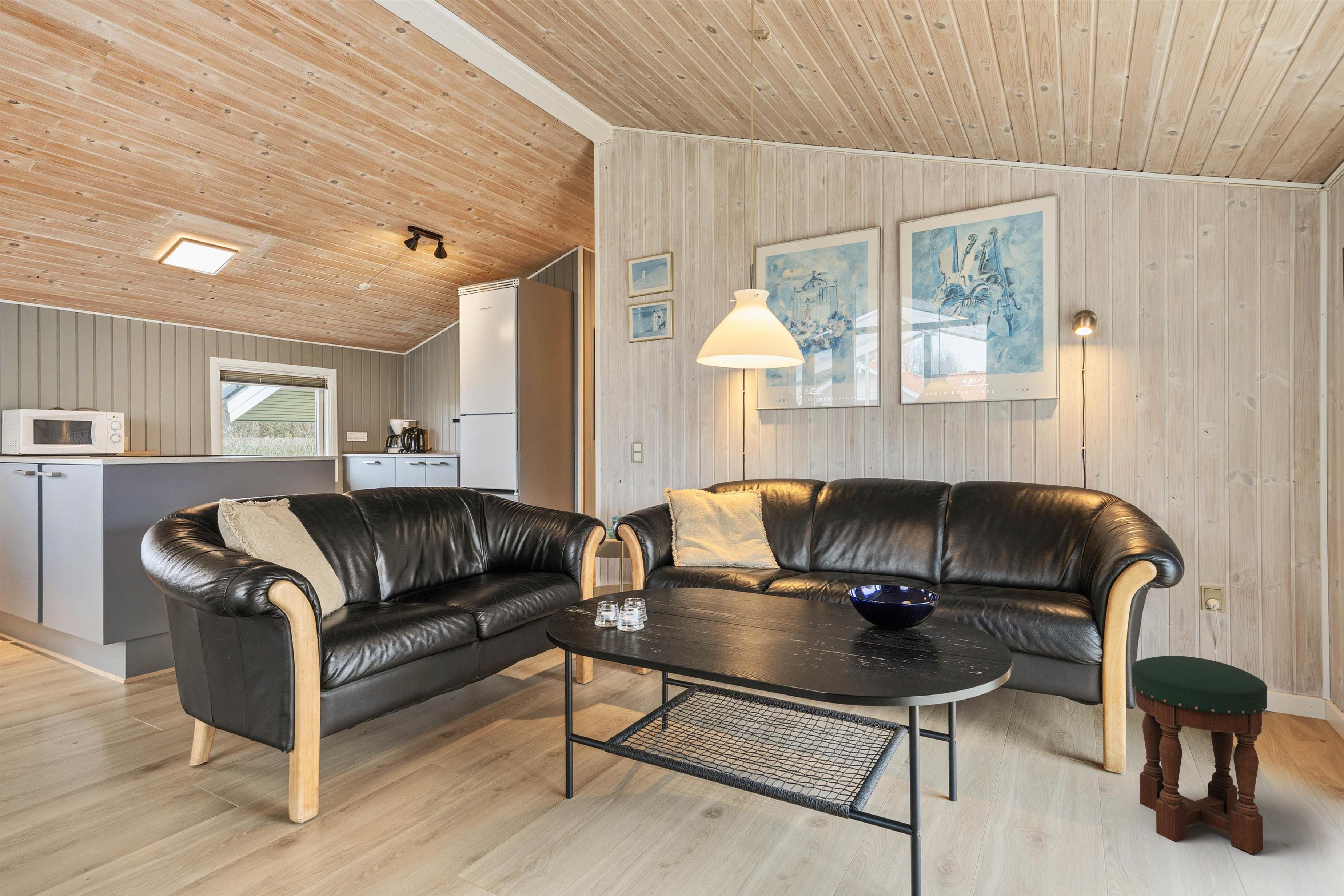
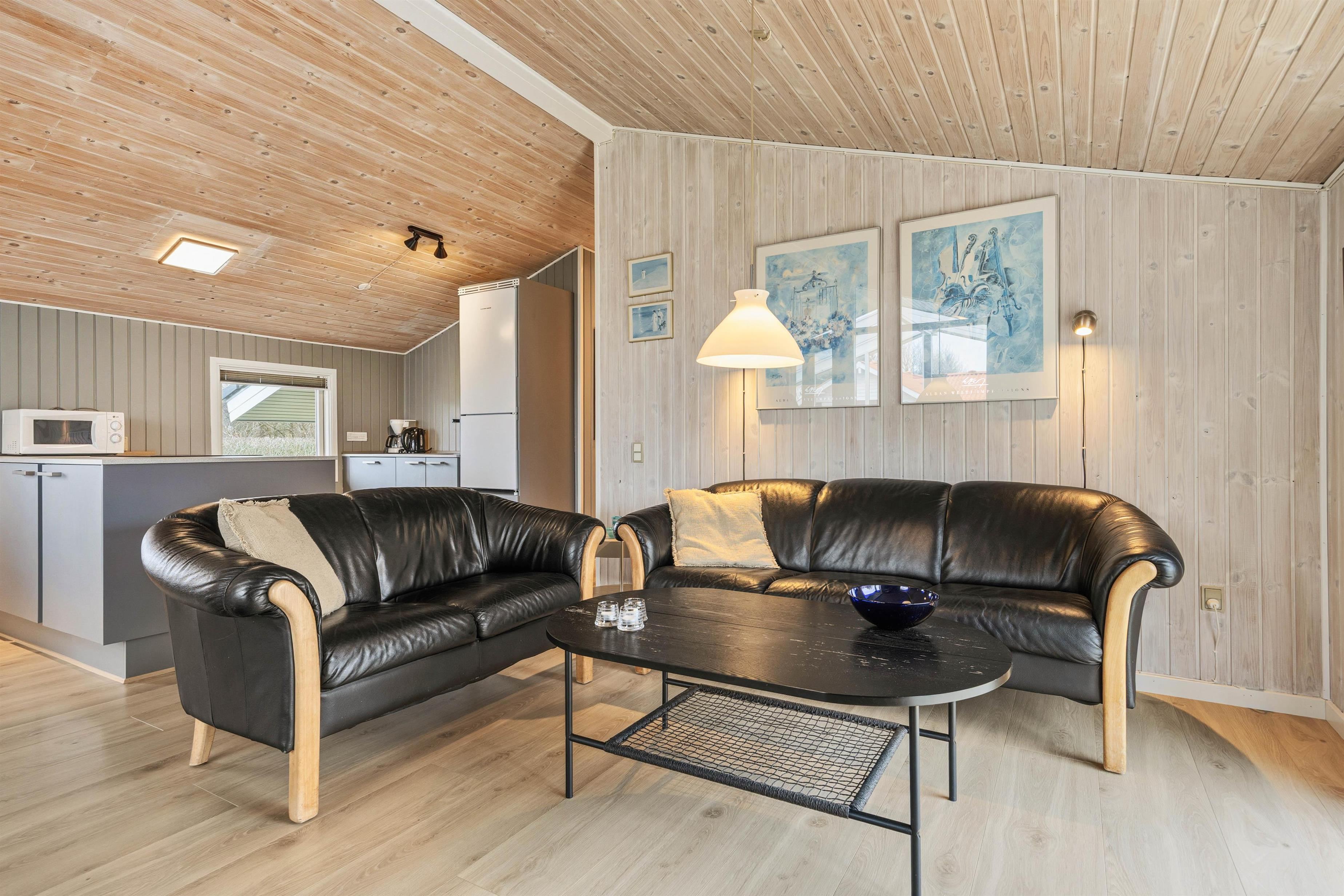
- stool [1131,655,1267,854]
